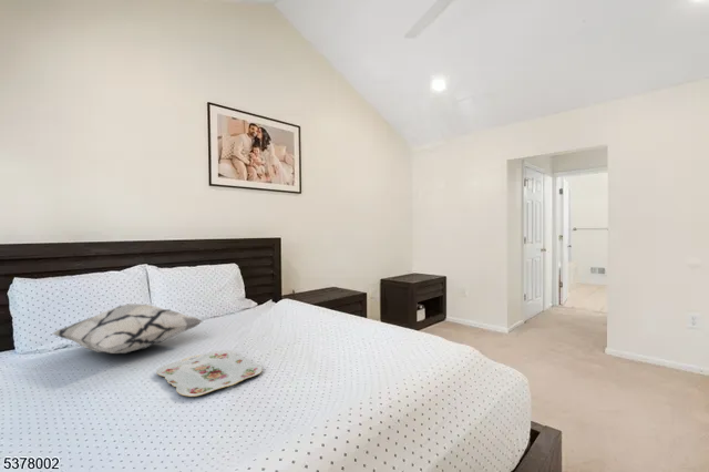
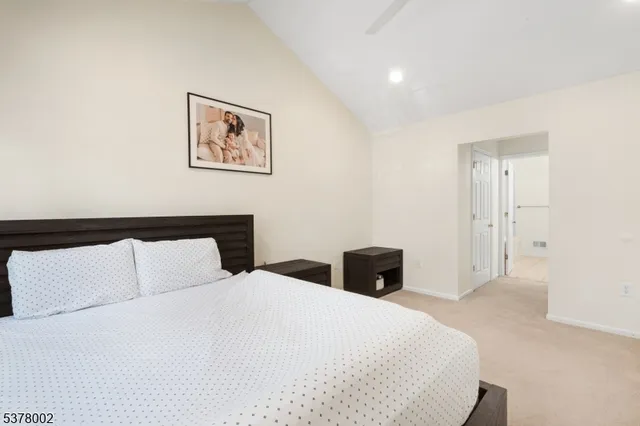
- serving tray [155,349,264,398]
- decorative pillow [52,302,203,355]
